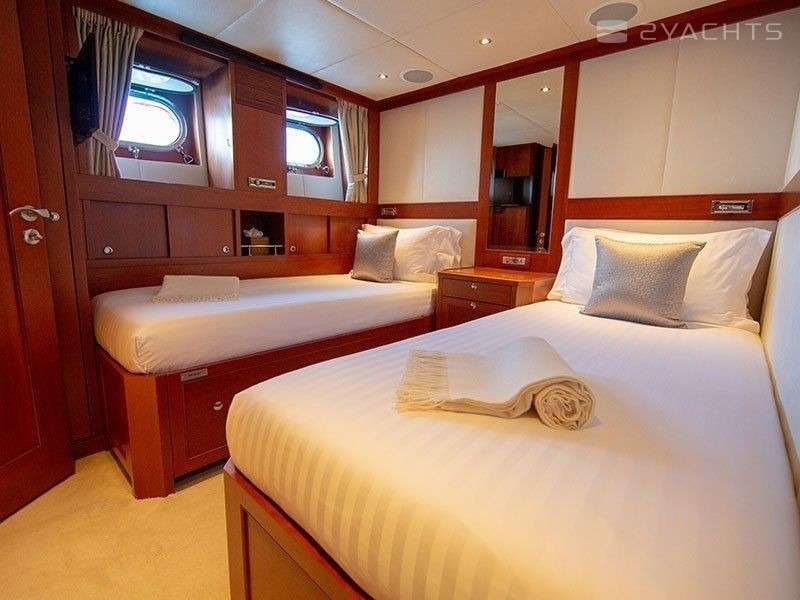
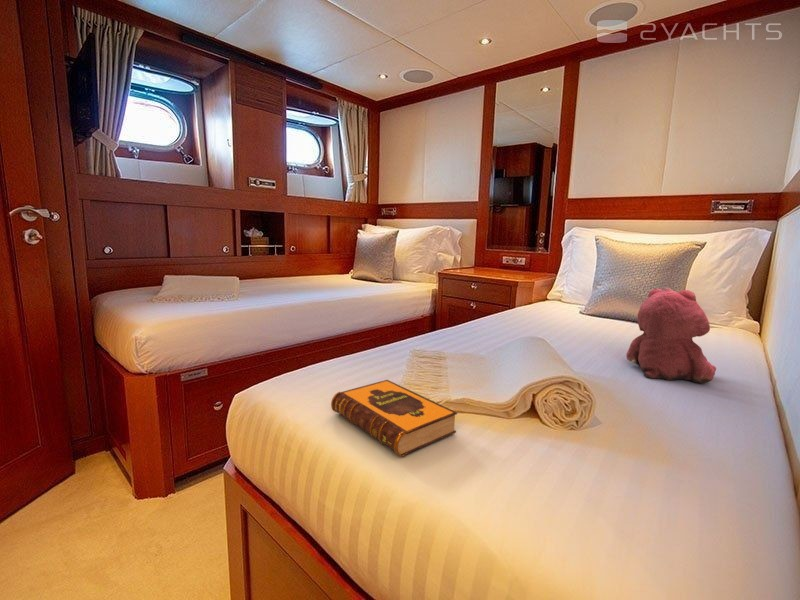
+ teddy bear [625,286,717,384]
+ hardback book [330,379,458,457]
